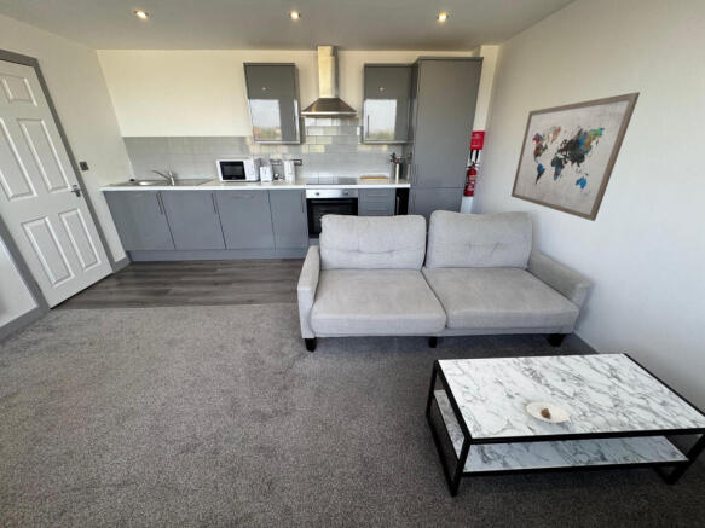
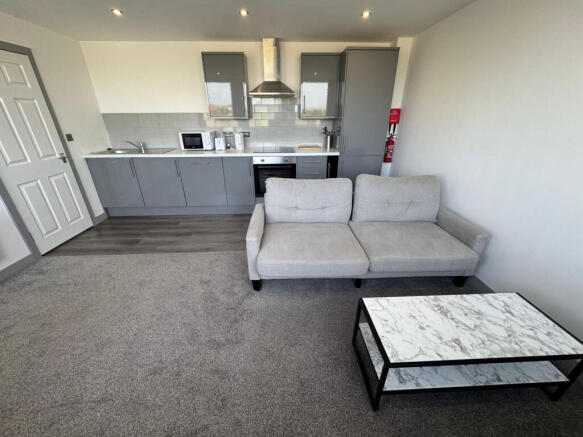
- saucer [525,401,570,424]
- wall art [510,91,641,222]
